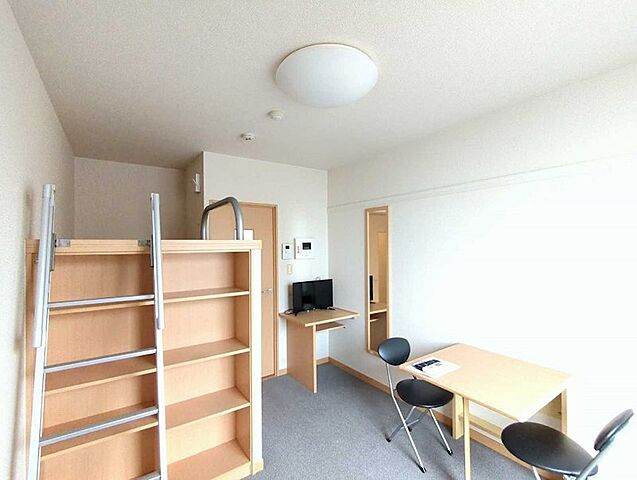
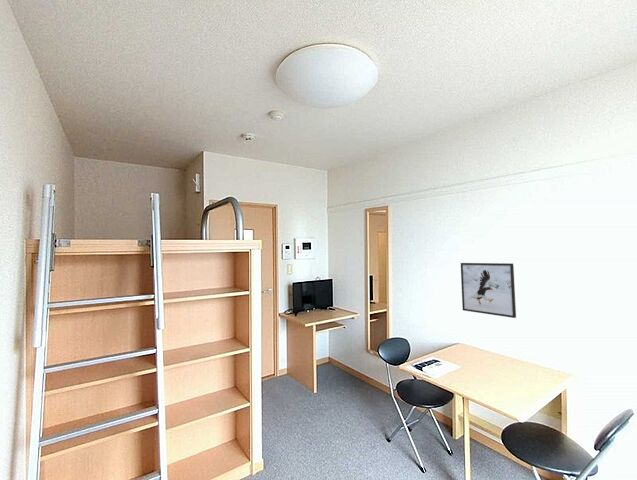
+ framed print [460,262,517,319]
